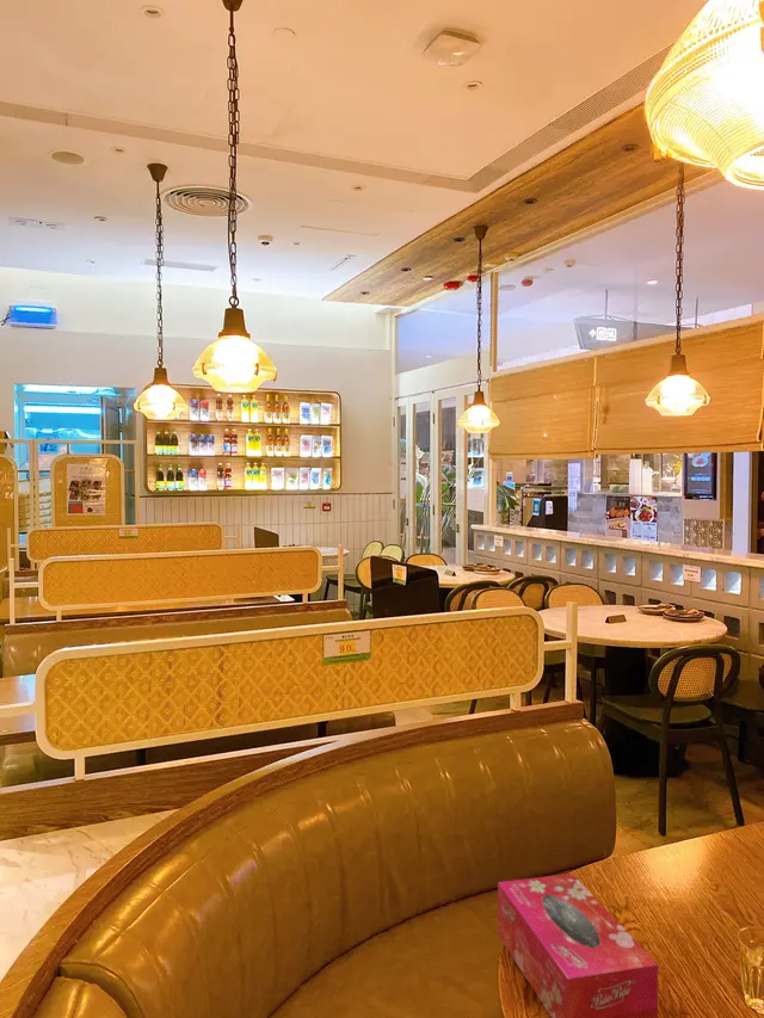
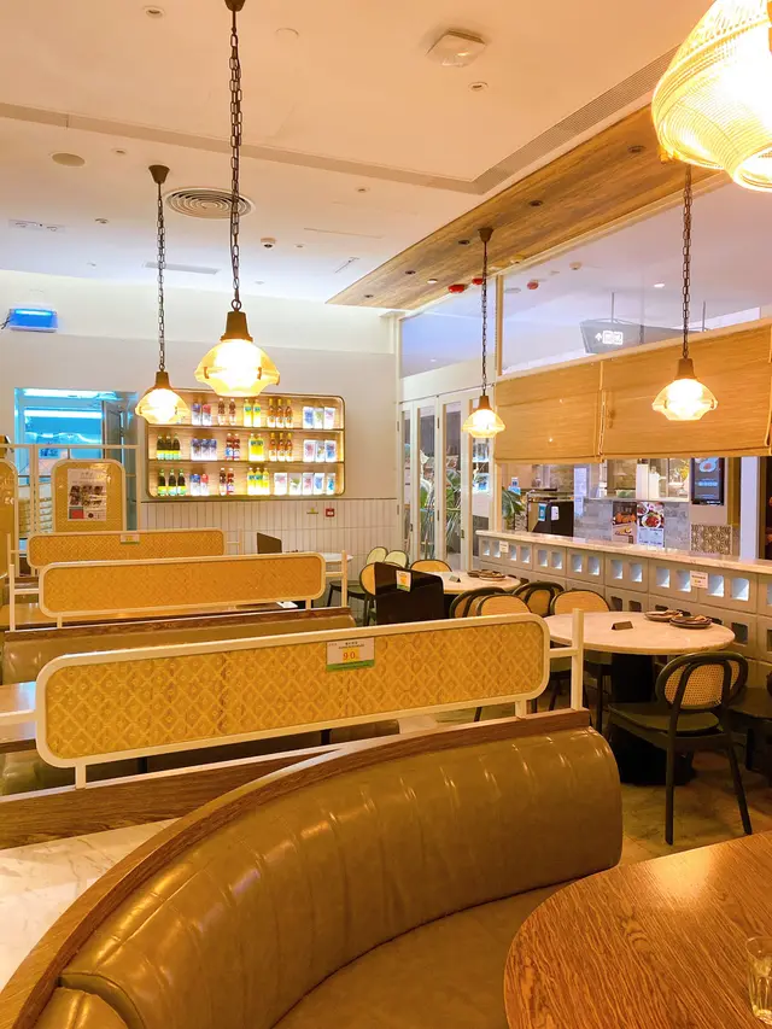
- tissue box [497,872,659,1018]
